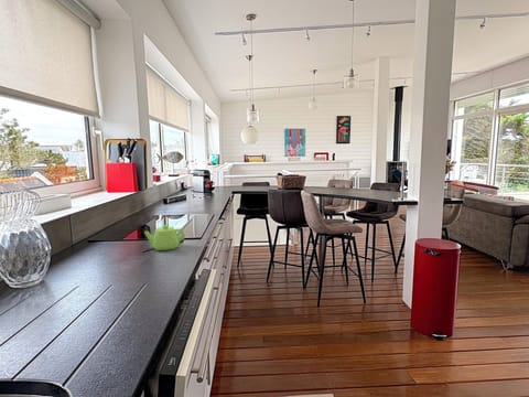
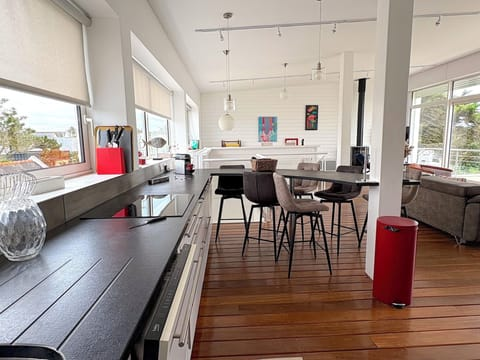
- teapot [143,224,186,251]
